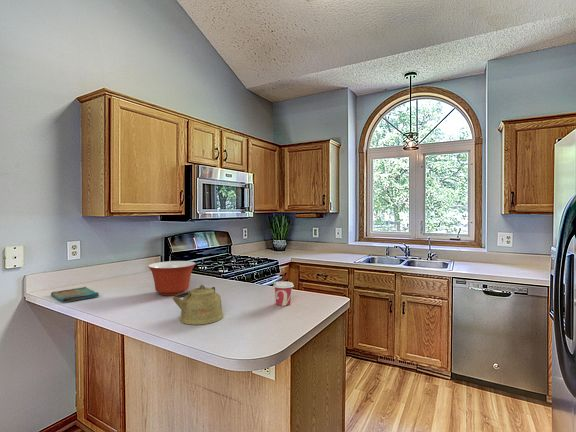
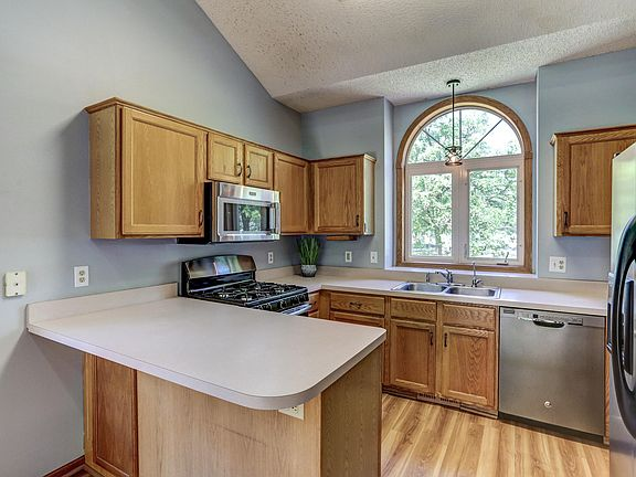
- mixing bowl [147,260,197,297]
- kettle [171,283,224,326]
- cup [272,281,295,307]
- dish towel [50,286,100,304]
